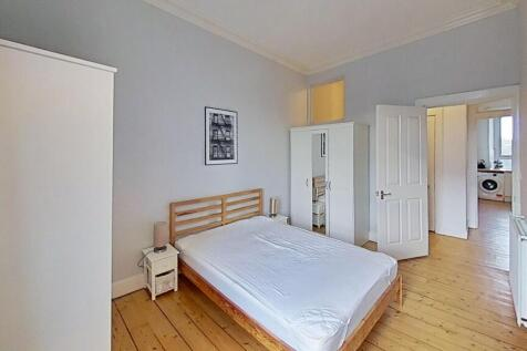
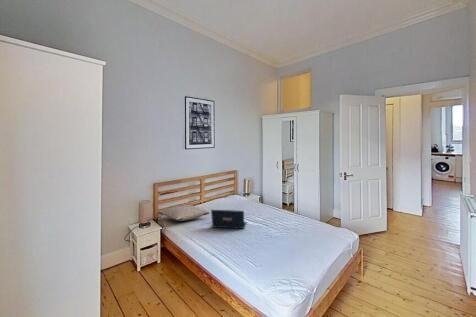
+ pillow [156,204,211,222]
+ laptop [210,209,247,230]
